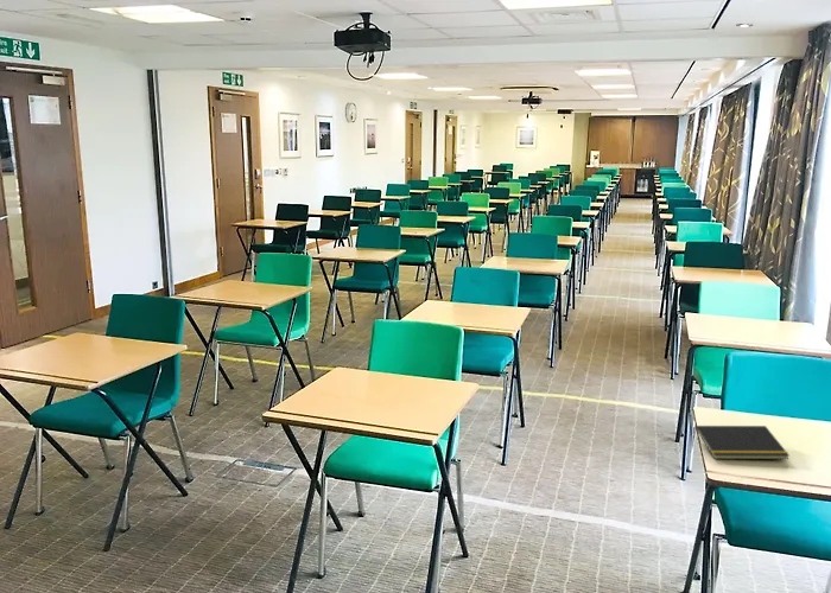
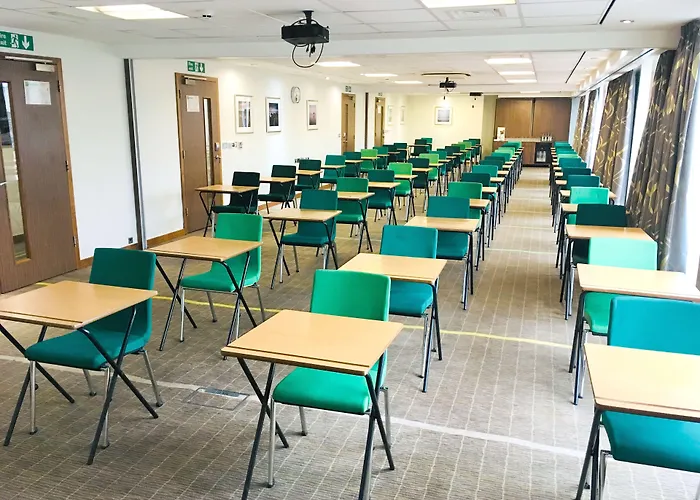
- notepad [692,425,791,460]
